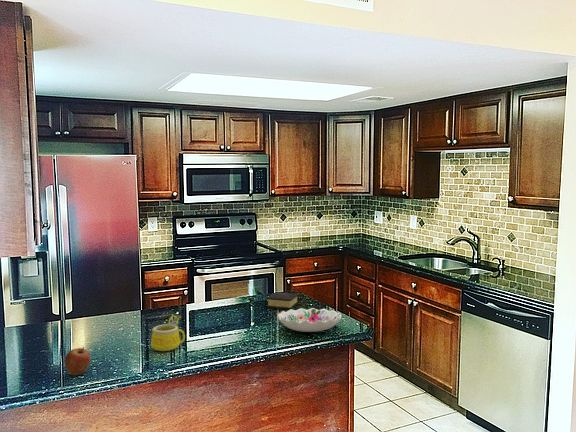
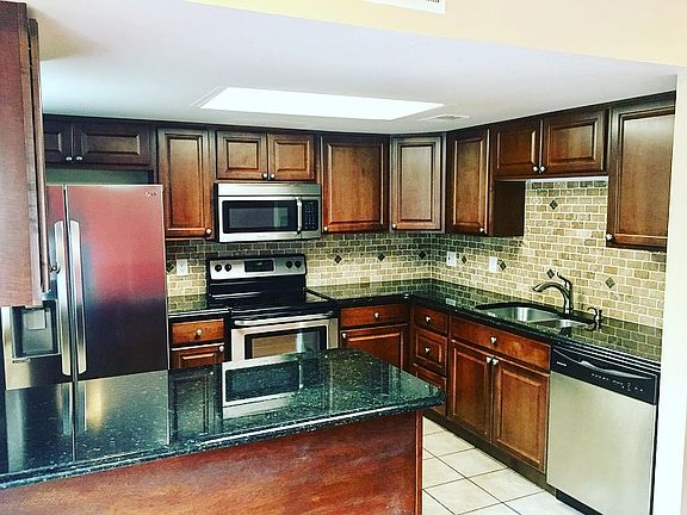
- book [266,291,301,310]
- decorative bowl [276,307,343,333]
- mug [150,315,186,352]
- apple [64,346,92,376]
